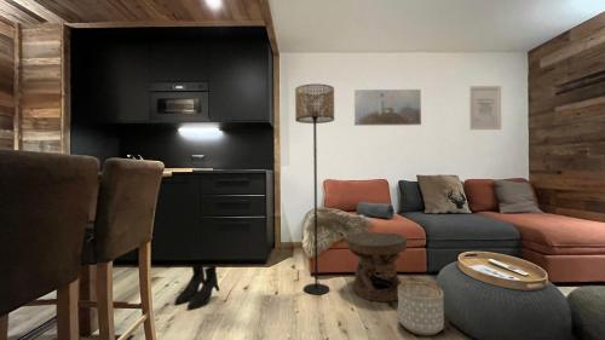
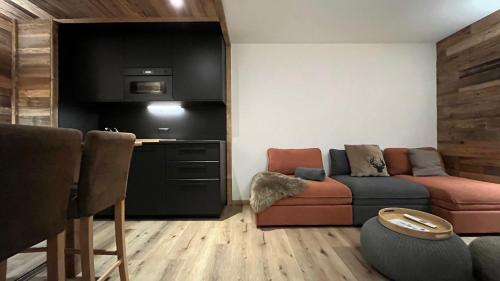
- floor lamp [294,82,335,295]
- boots [173,261,220,311]
- wall art [468,85,502,131]
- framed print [352,88,422,127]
- carved stool [345,231,408,304]
- planter [397,281,445,336]
